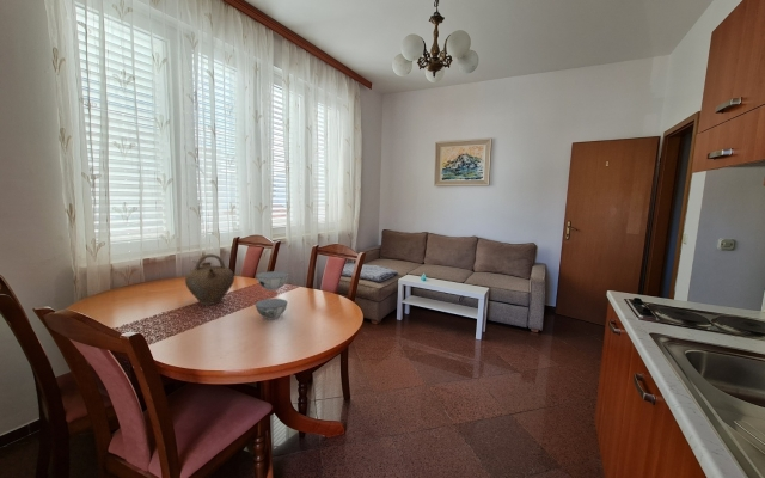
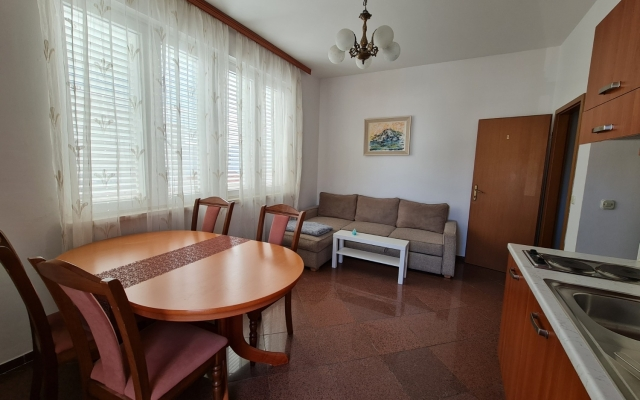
- jug [184,253,235,306]
- bowl [255,270,289,320]
